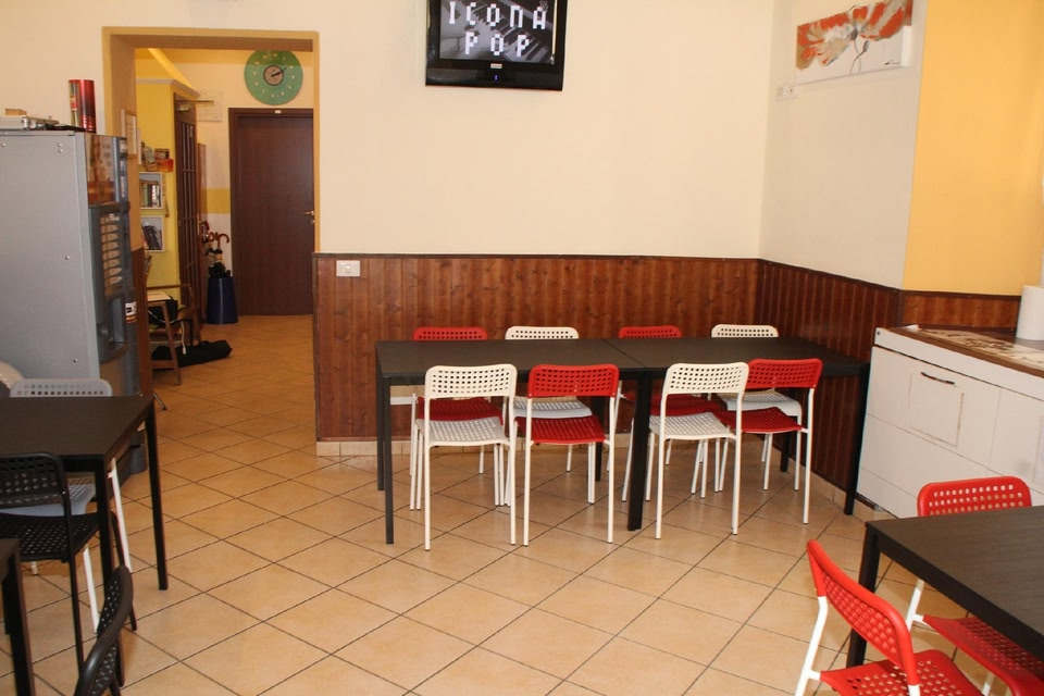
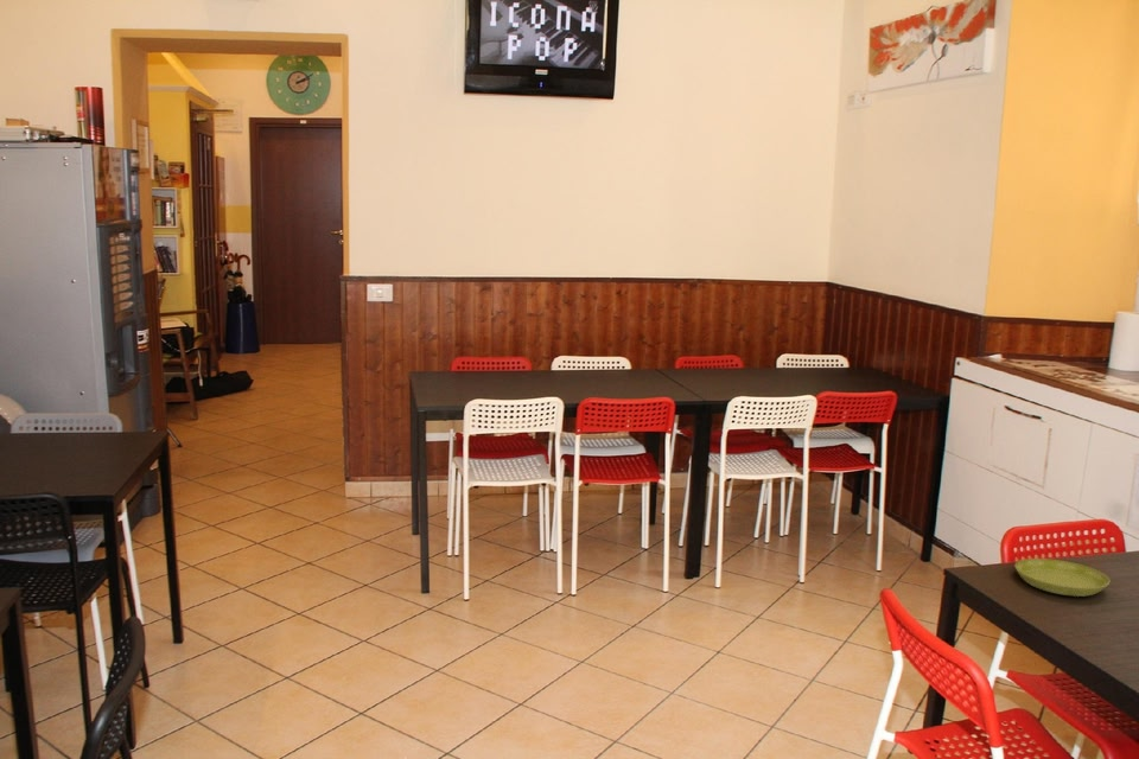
+ saucer [1013,557,1112,598]
